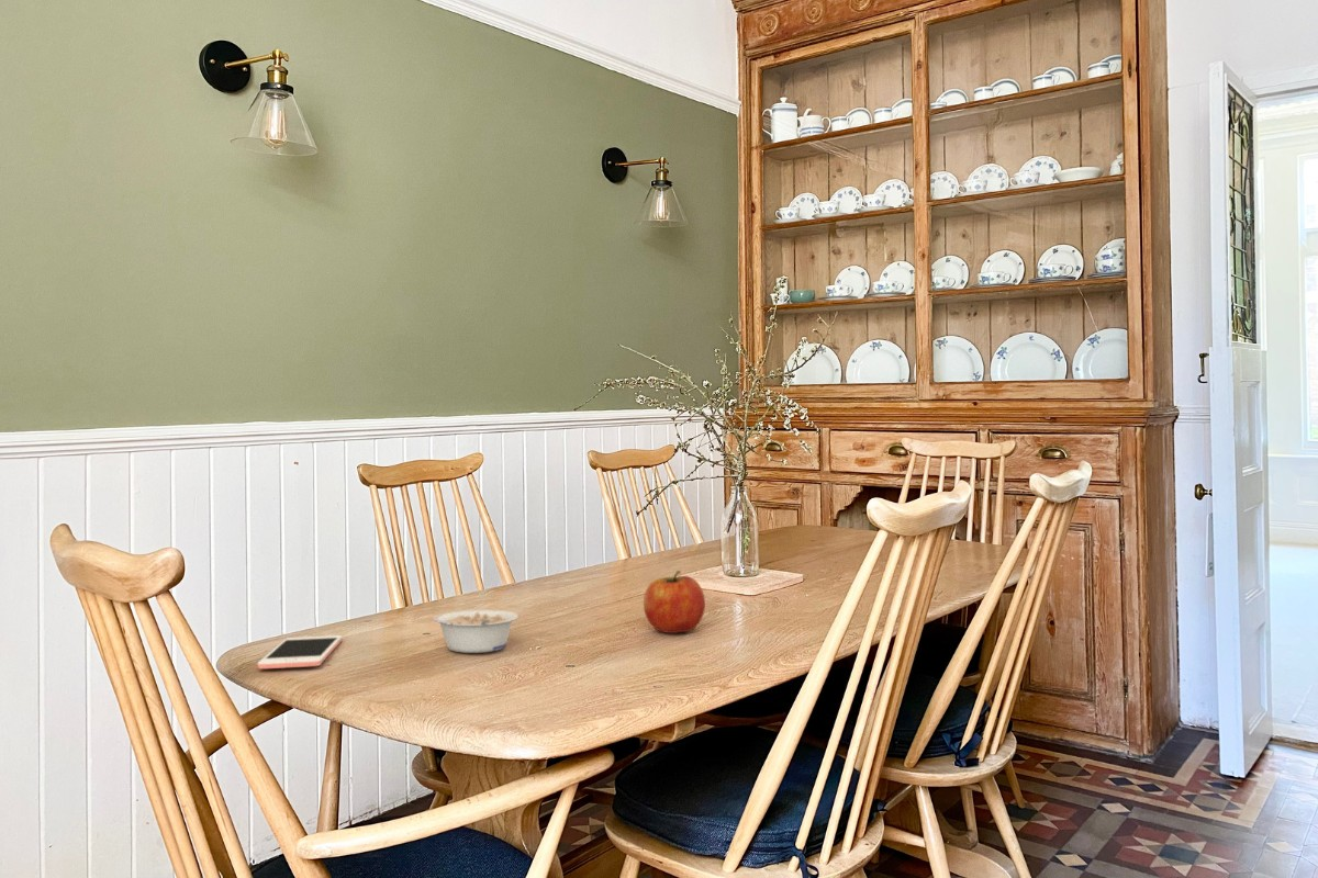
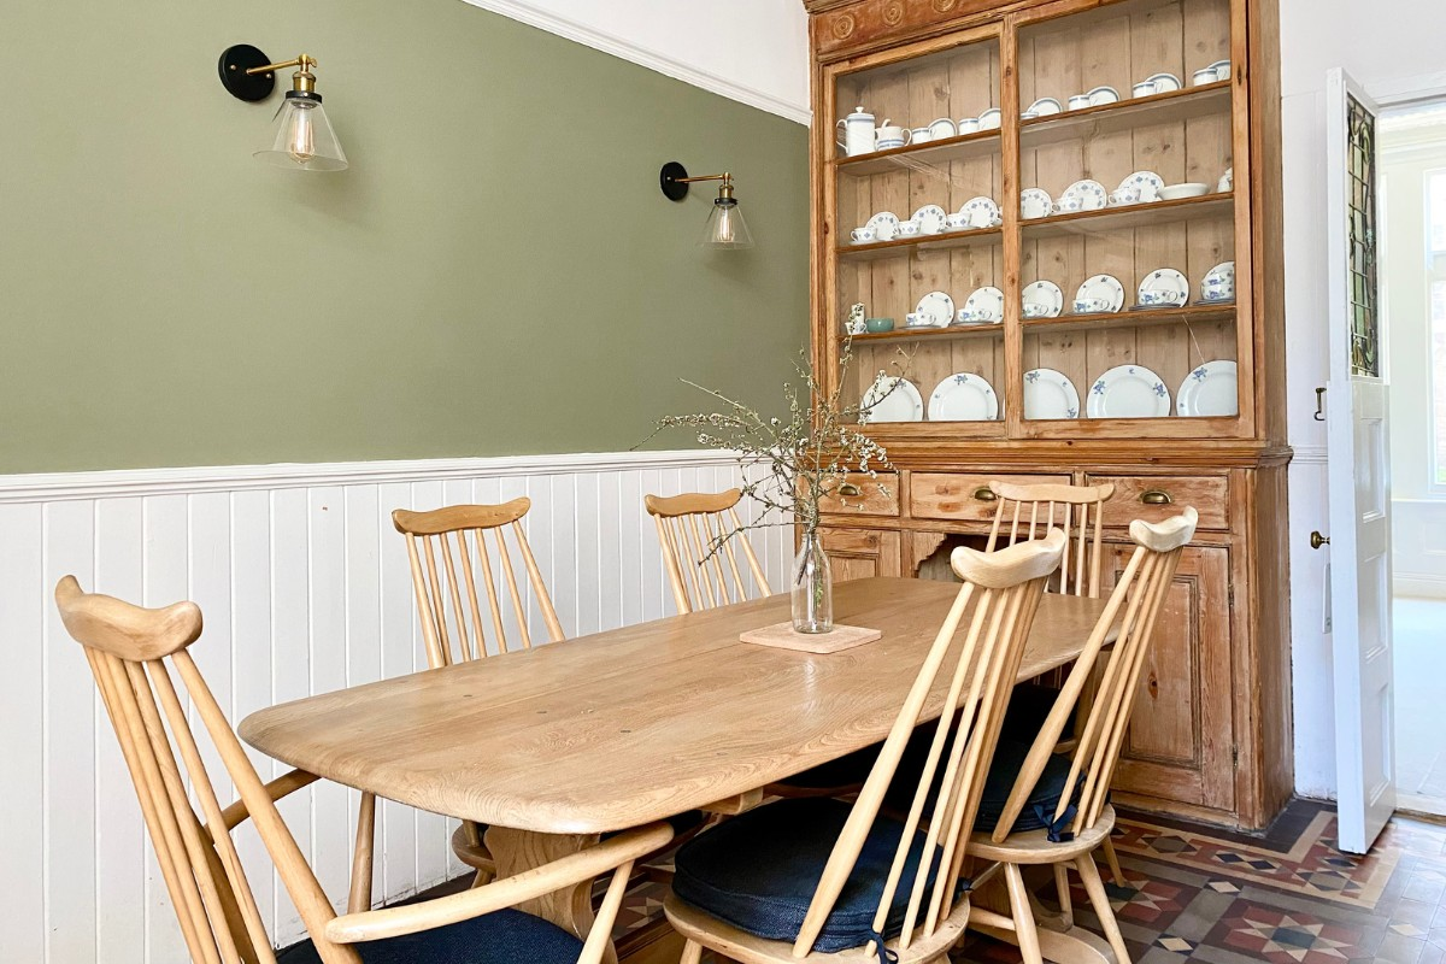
- legume [433,608,520,654]
- cell phone [256,634,344,669]
- fruit [643,570,706,634]
